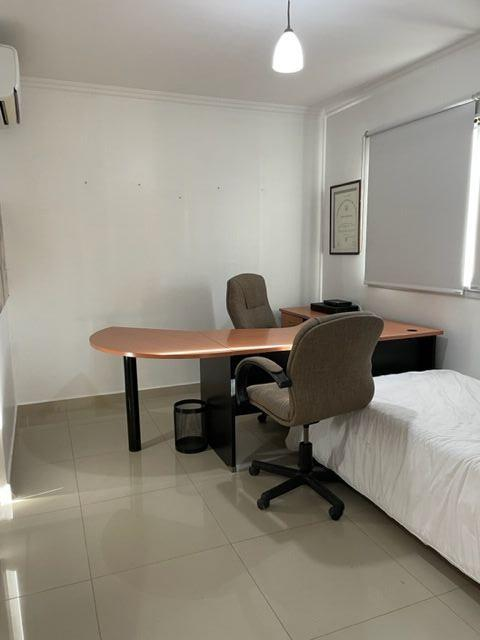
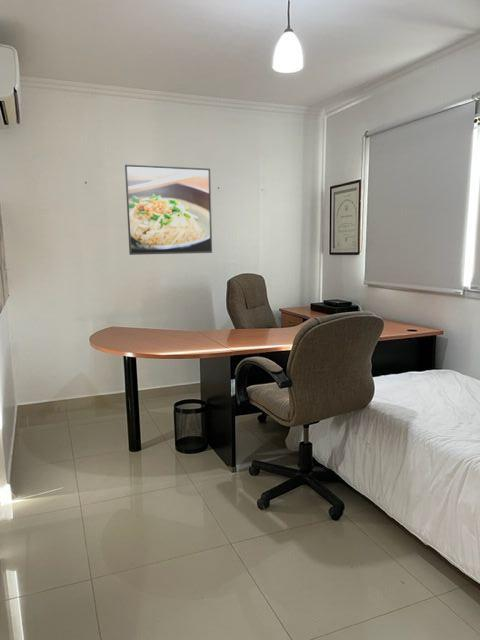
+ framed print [124,164,213,256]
